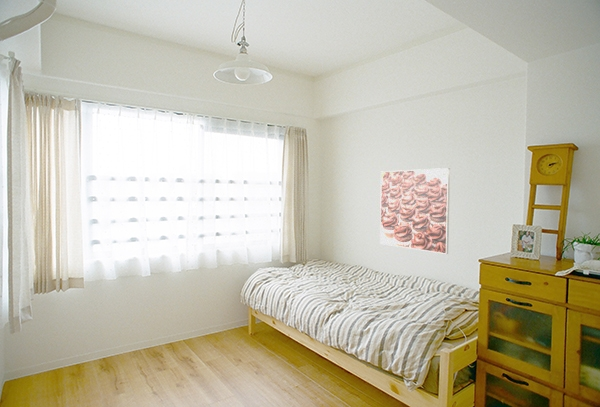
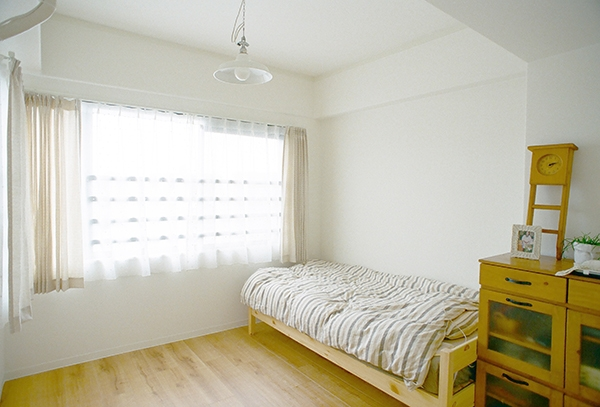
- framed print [379,167,451,255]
